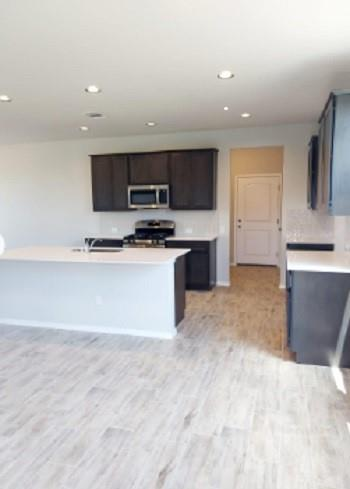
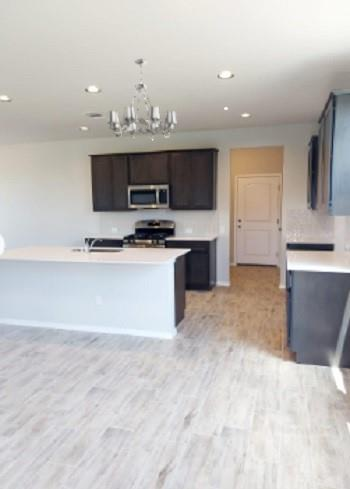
+ chandelier [106,58,178,141]
